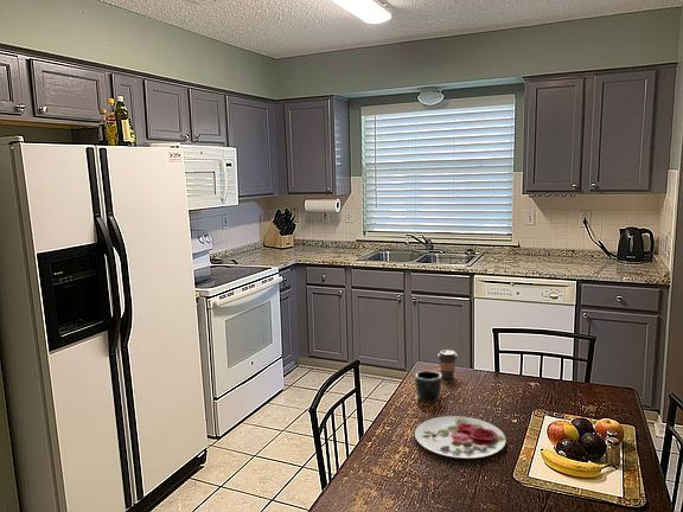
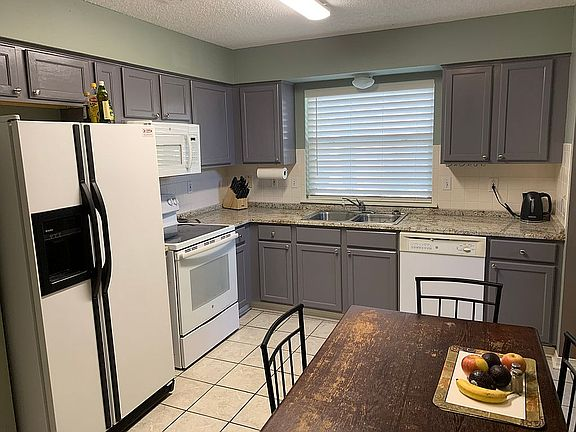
- mug [414,370,443,403]
- coffee cup [436,348,459,380]
- plate [414,415,508,460]
